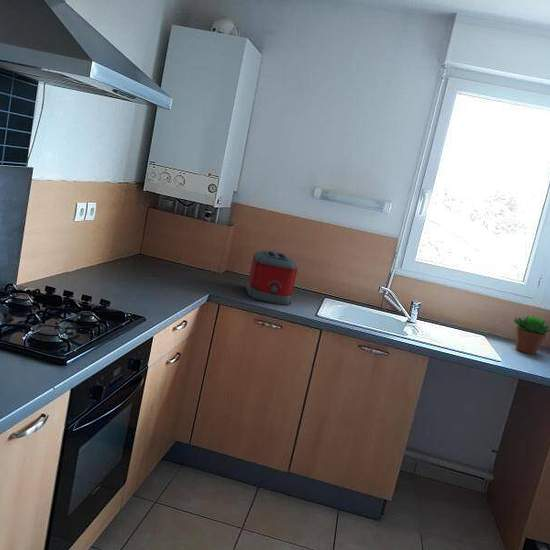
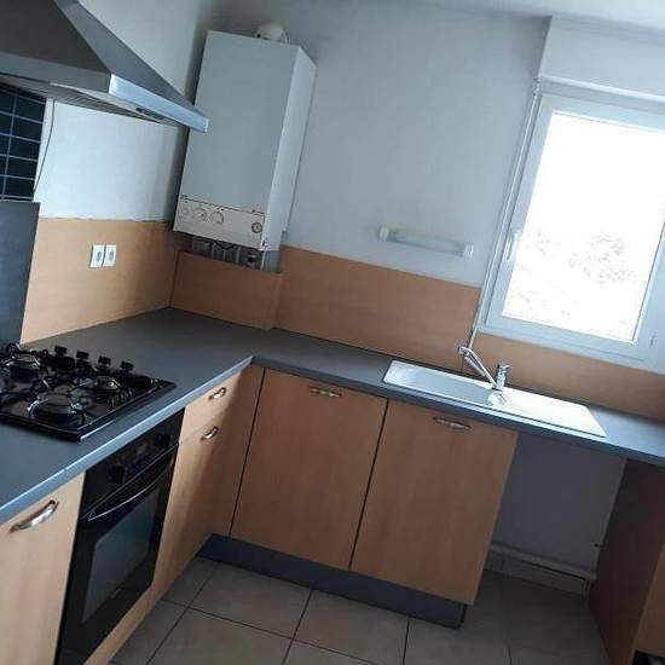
- toaster [245,250,299,306]
- succulent plant [512,315,550,355]
